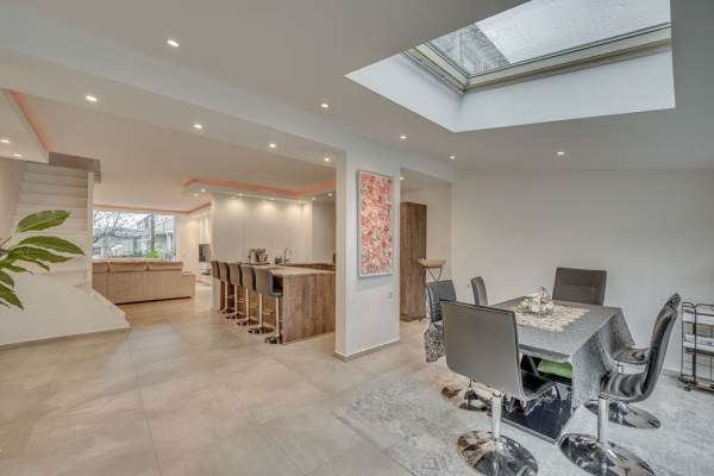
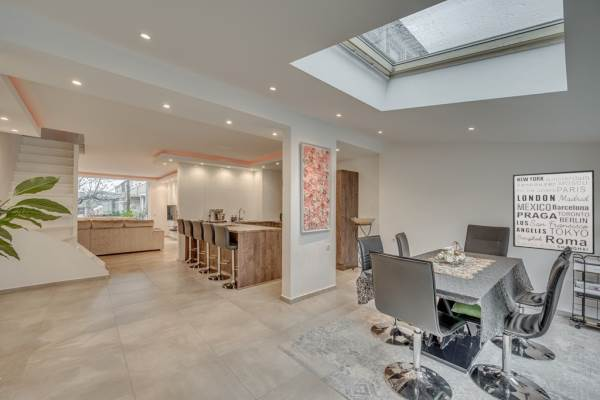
+ wall art [512,169,595,255]
